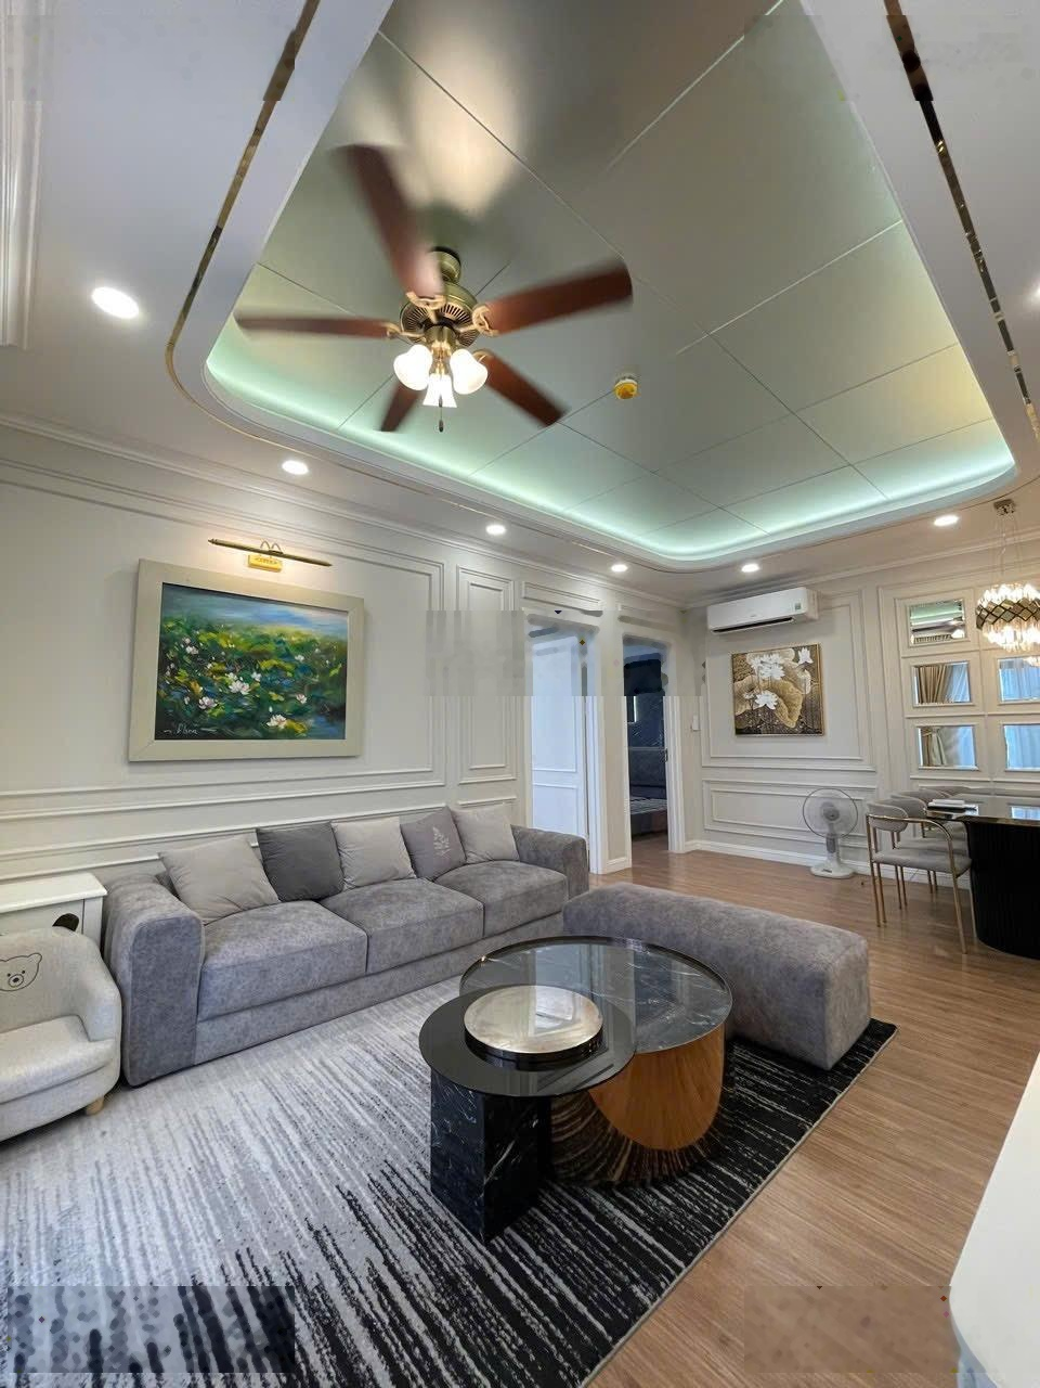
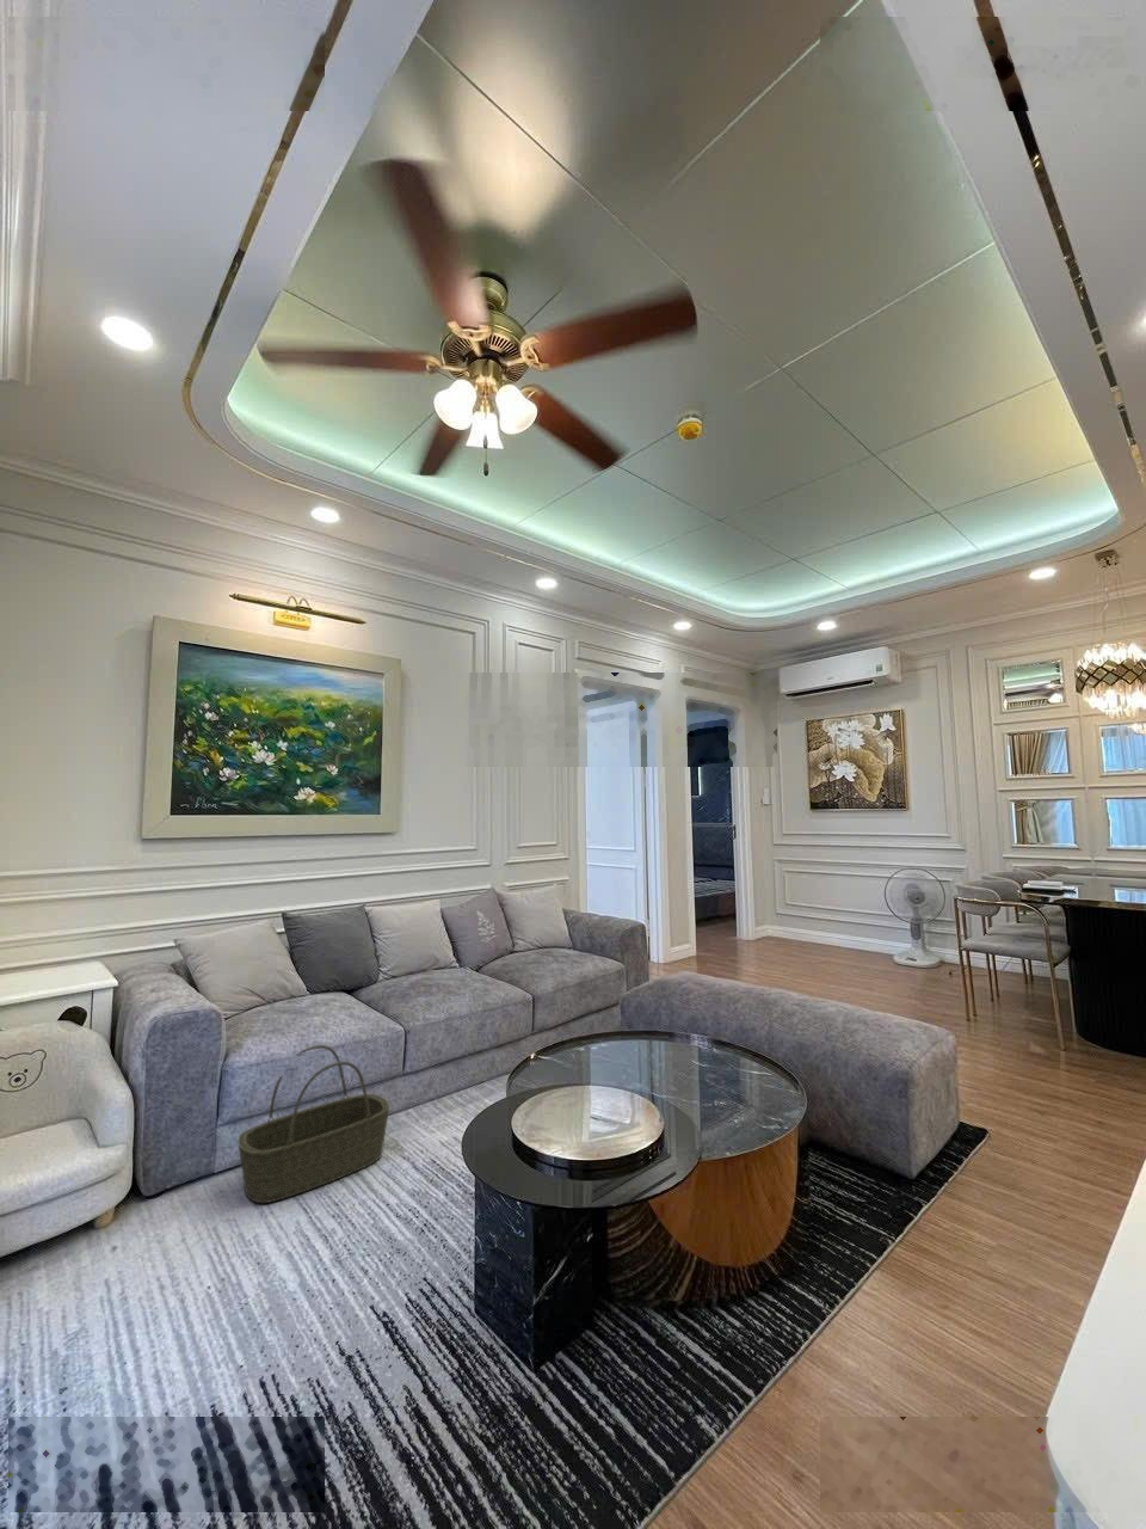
+ basket [236,1044,390,1204]
